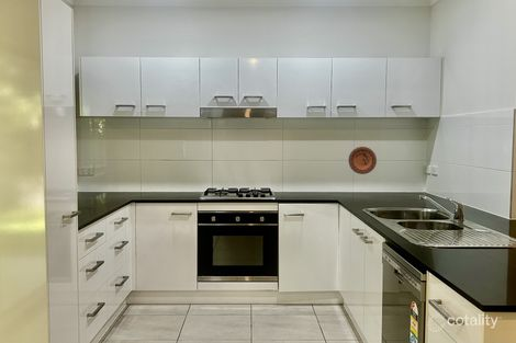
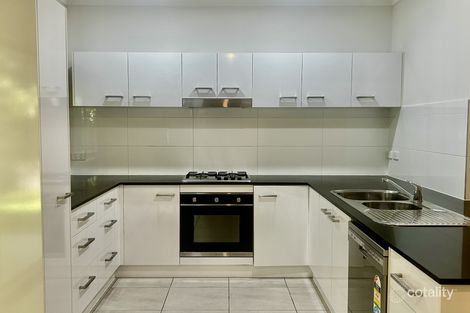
- decorative plate [348,146,378,175]
